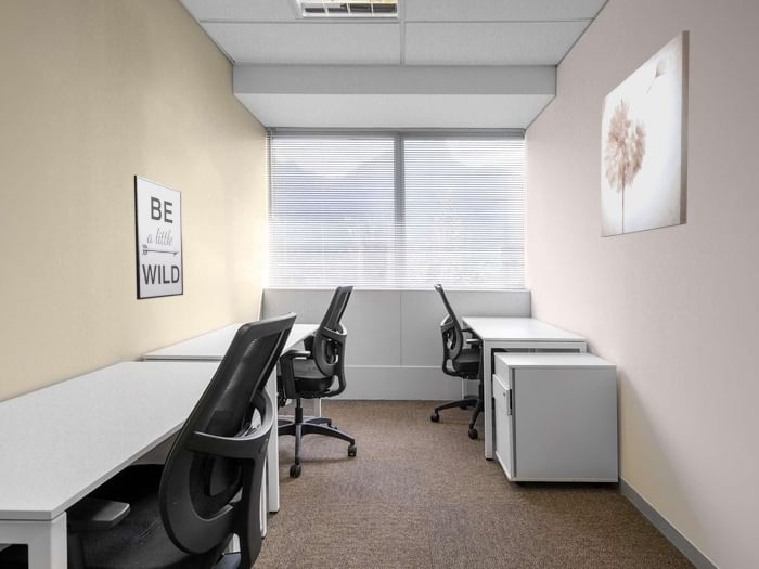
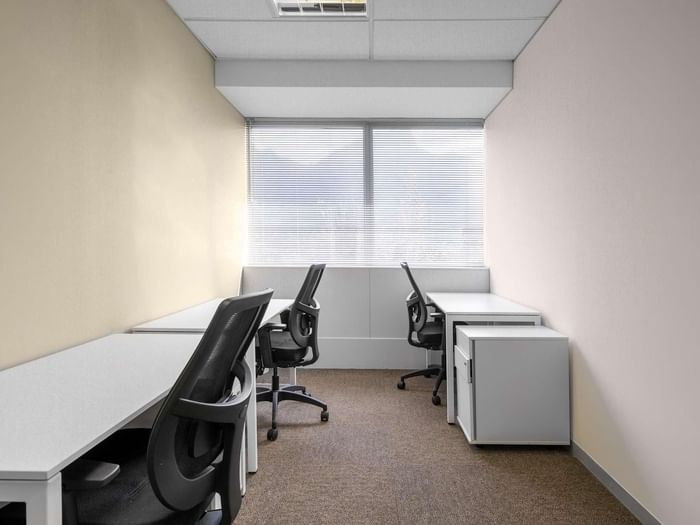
- wall art [133,174,184,301]
- wall art [600,29,691,238]
